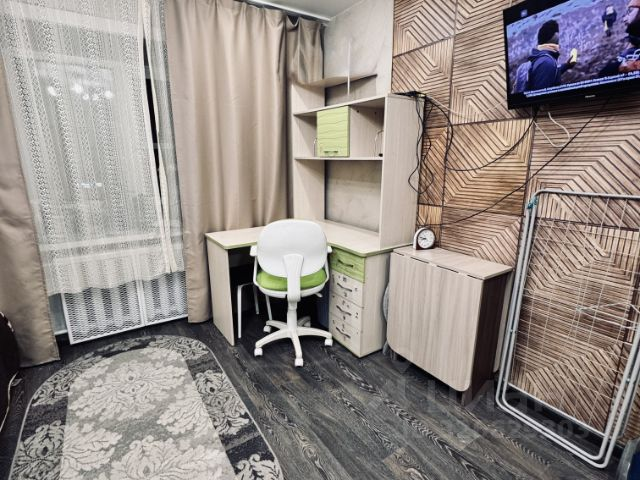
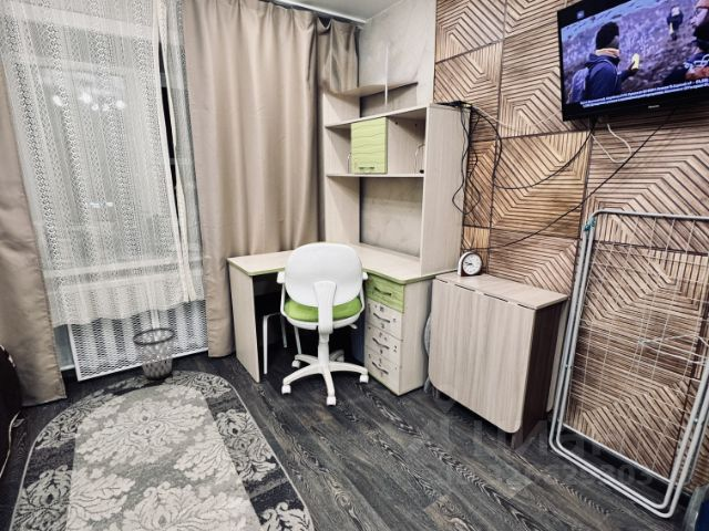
+ wastebasket [131,326,176,381]
